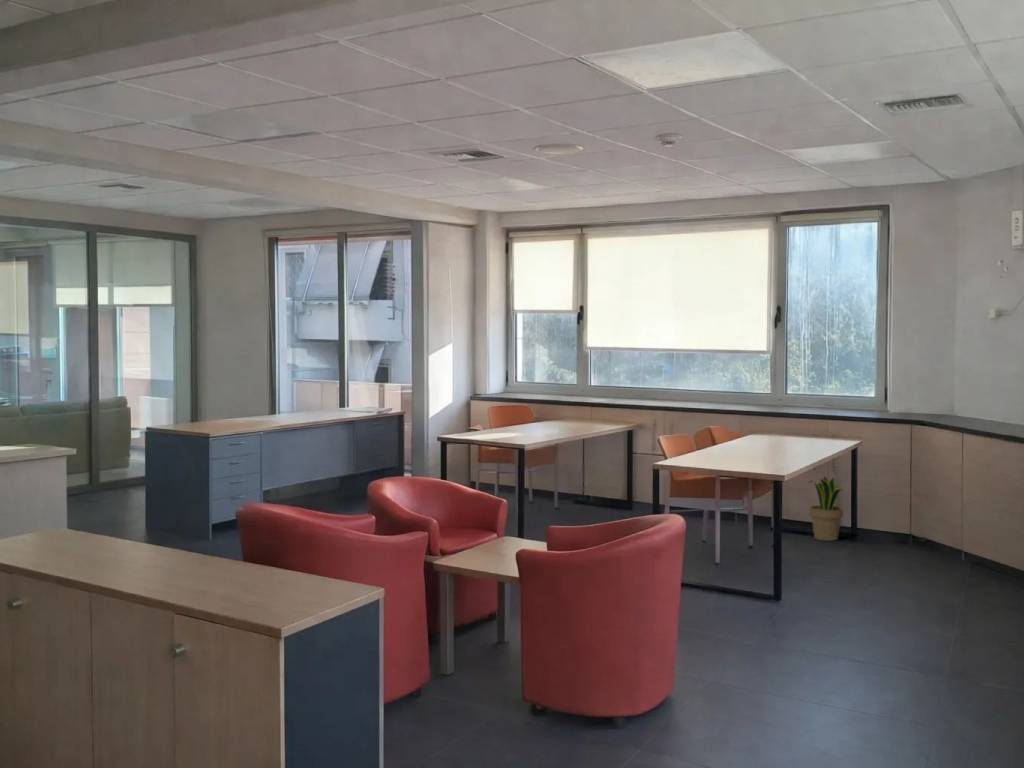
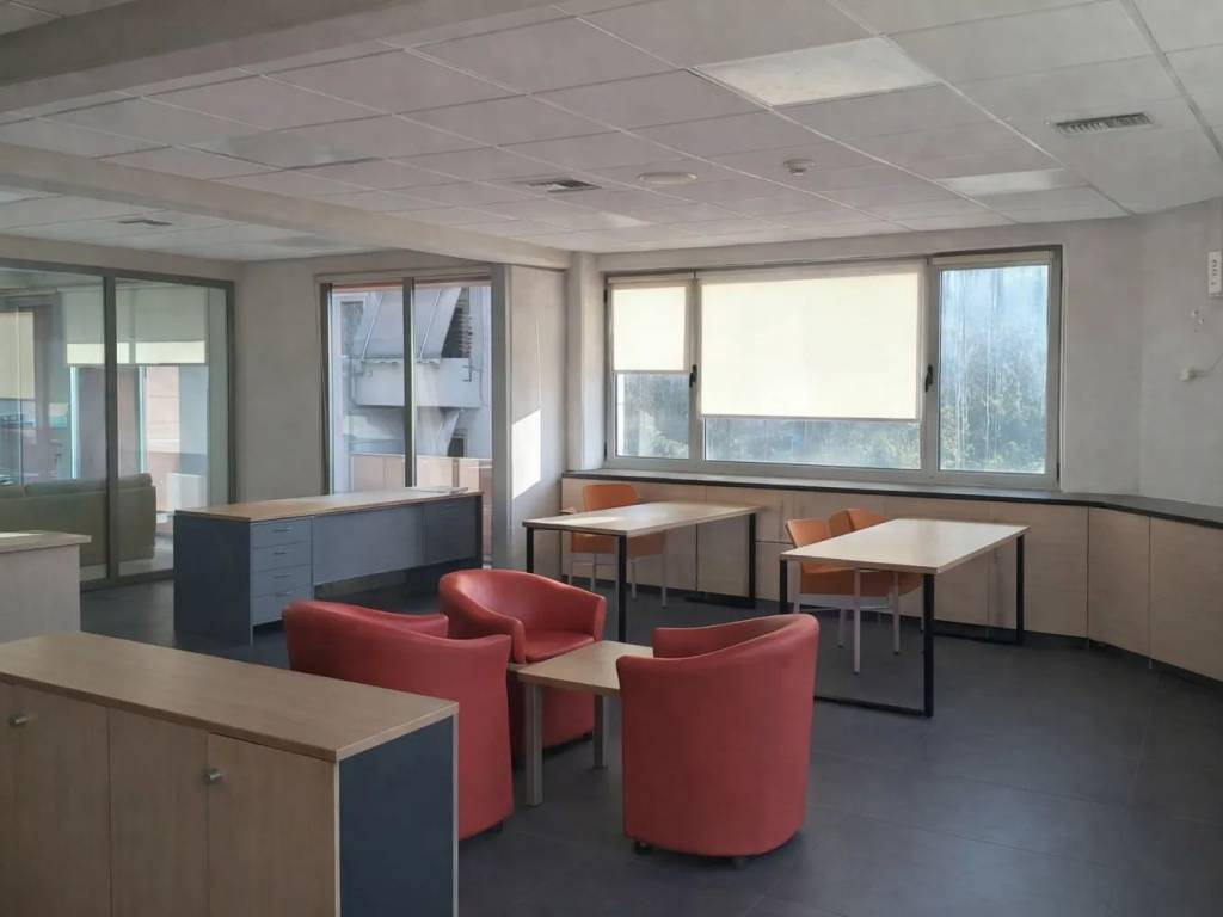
- potted plant [807,475,845,542]
